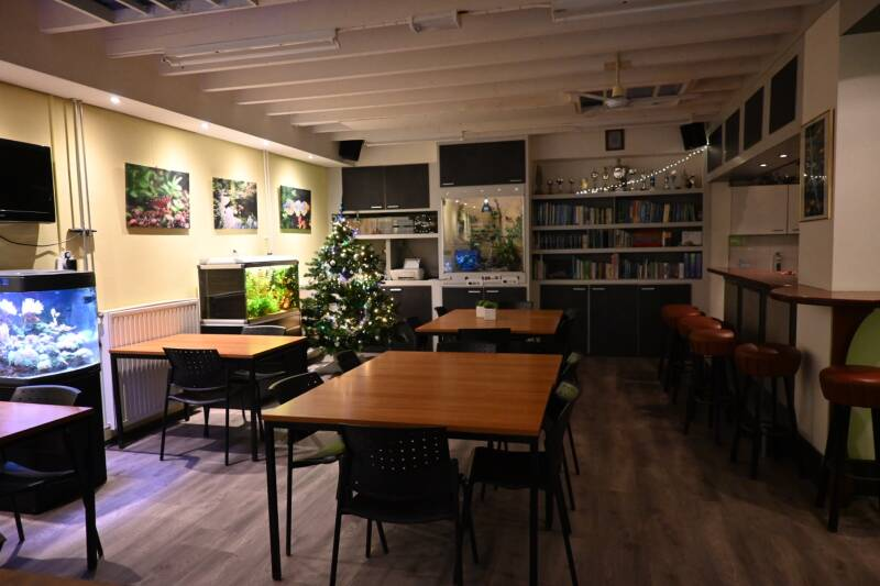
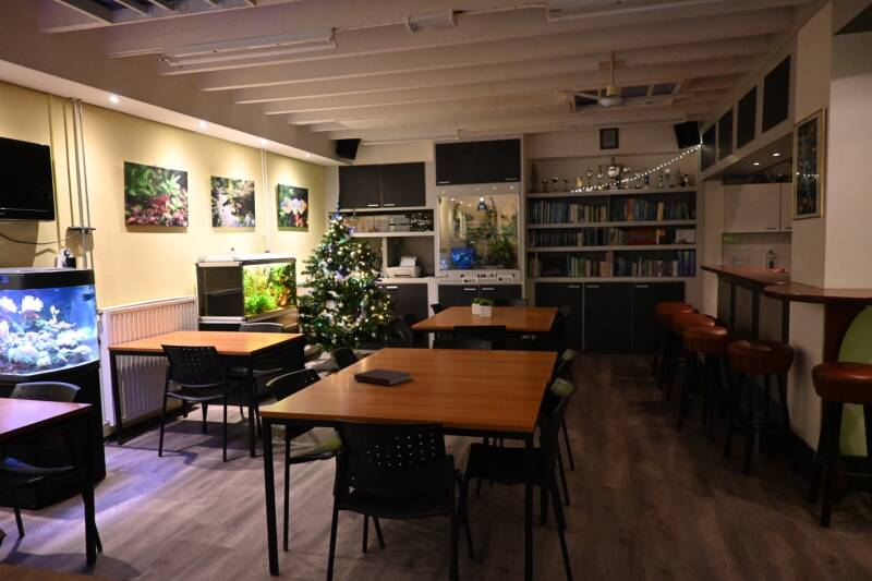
+ notebook [353,367,413,387]
